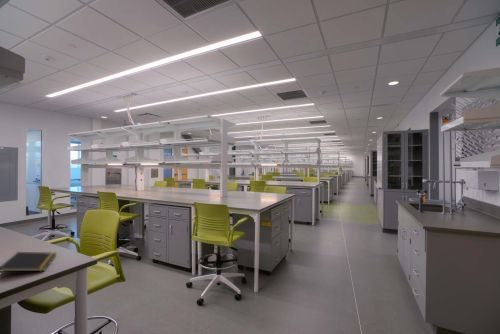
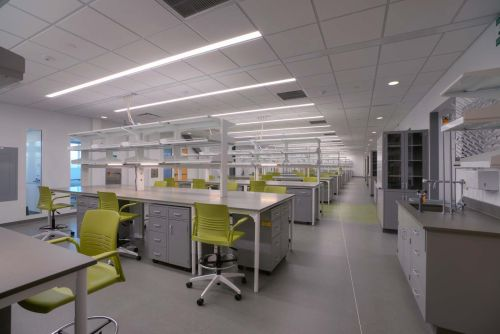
- notepad [0,251,57,272]
